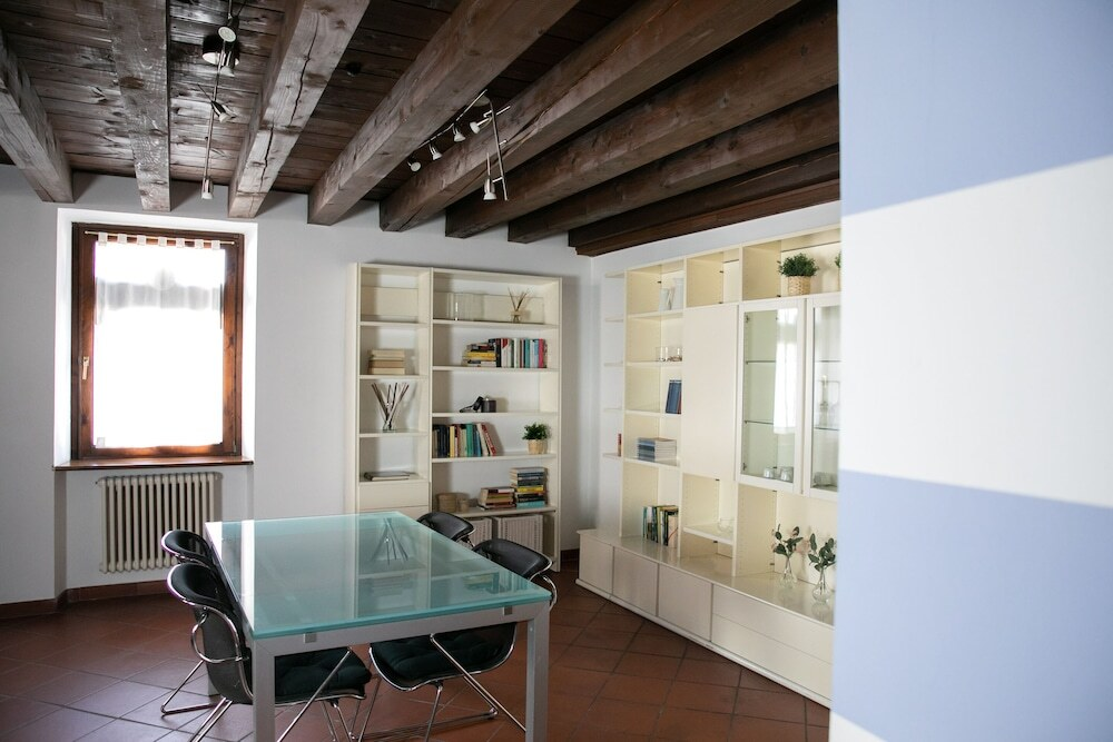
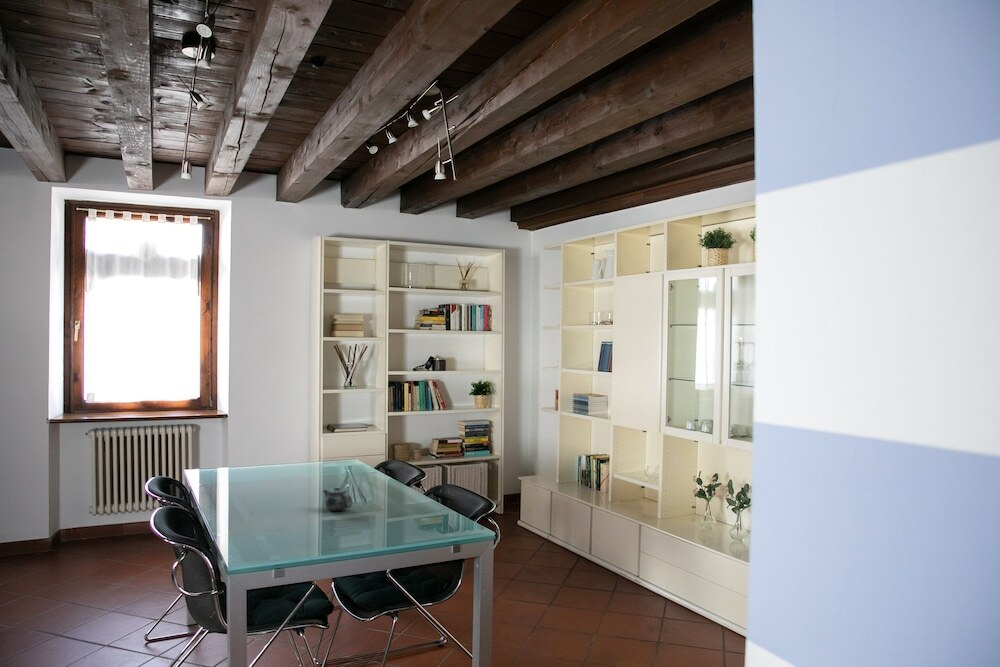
+ chinaware [322,486,354,512]
